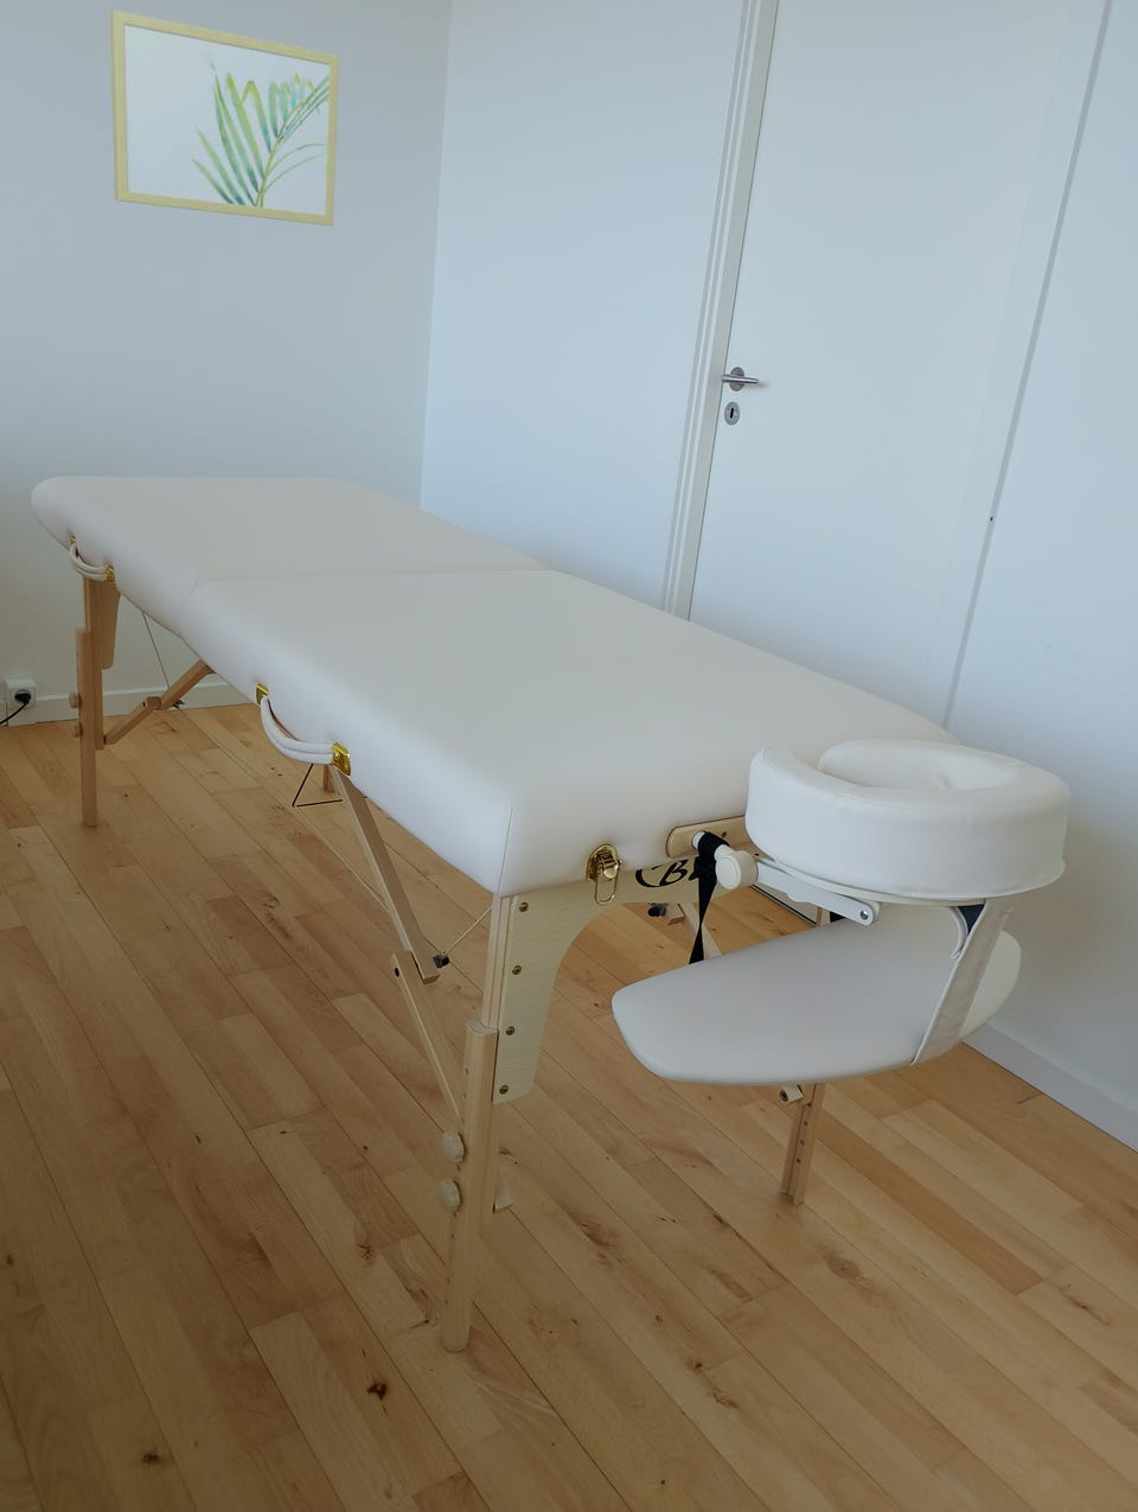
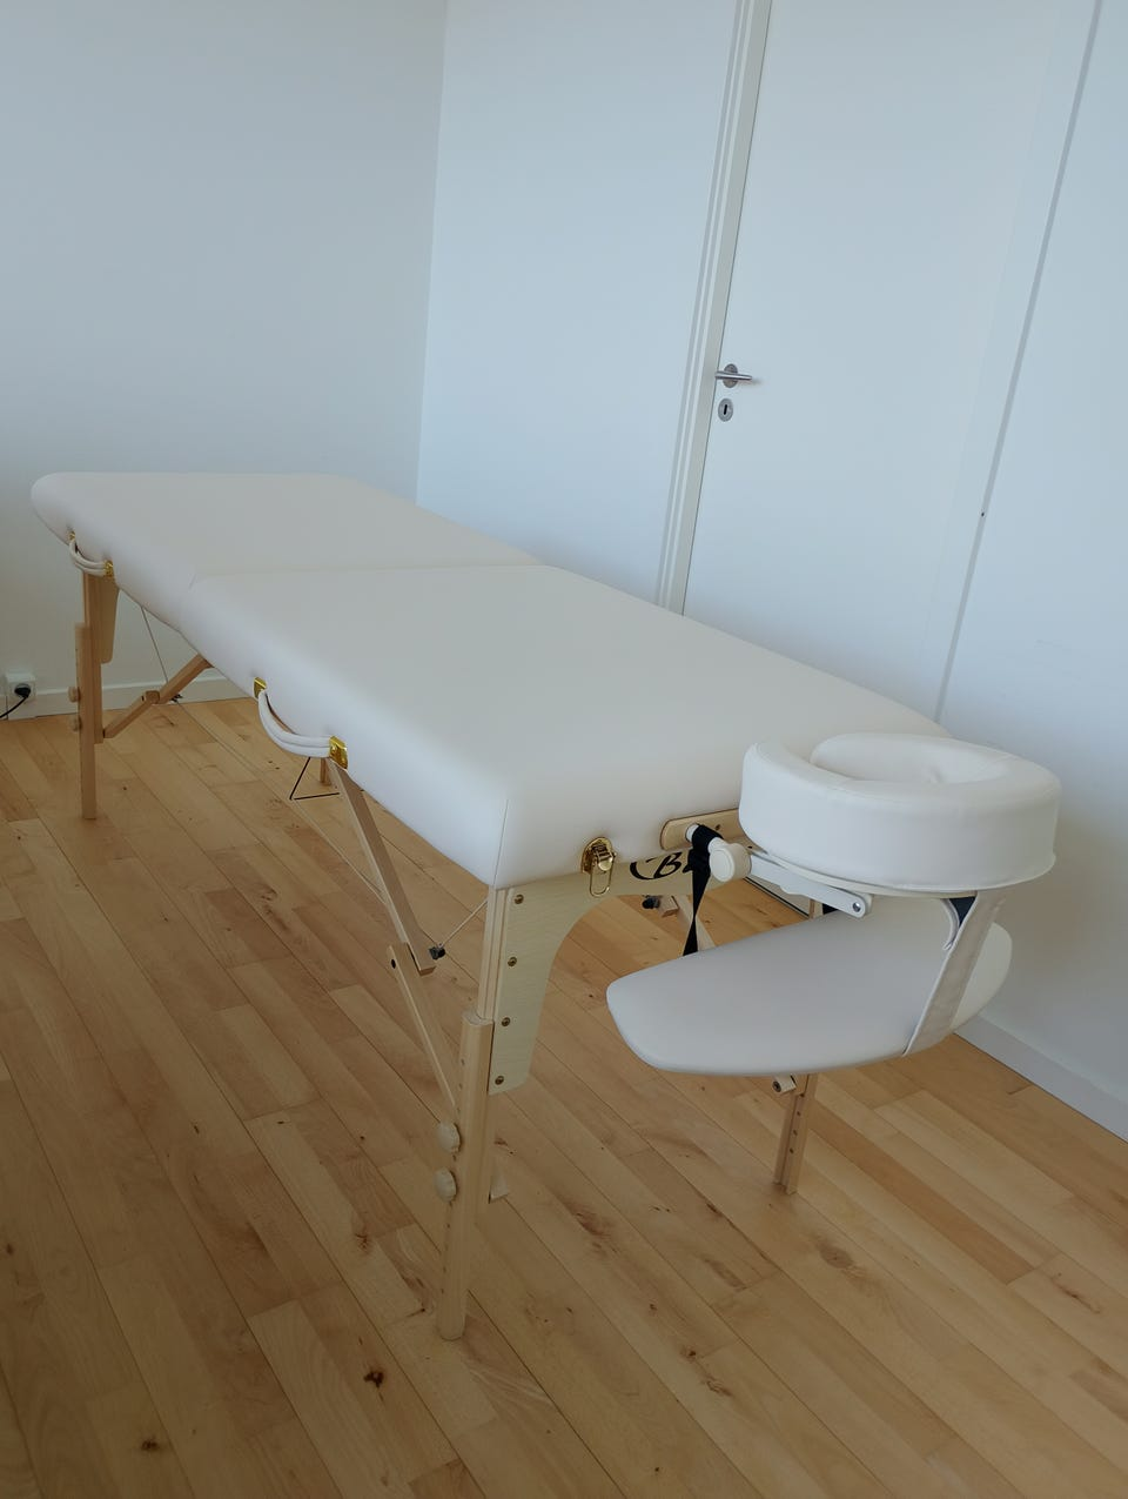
- wall art [109,10,341,227]
